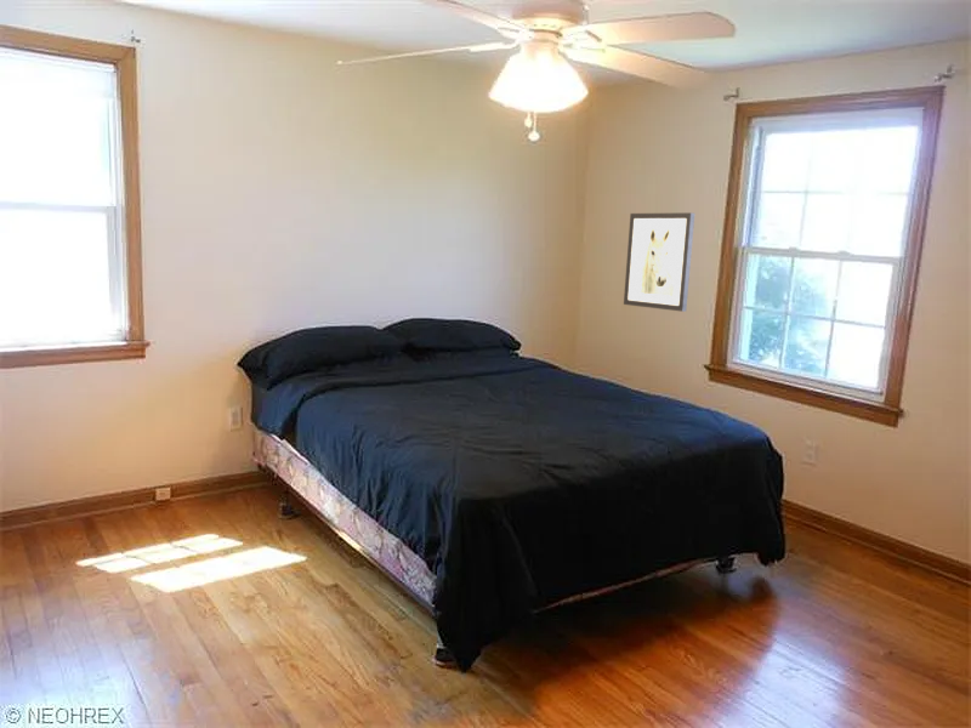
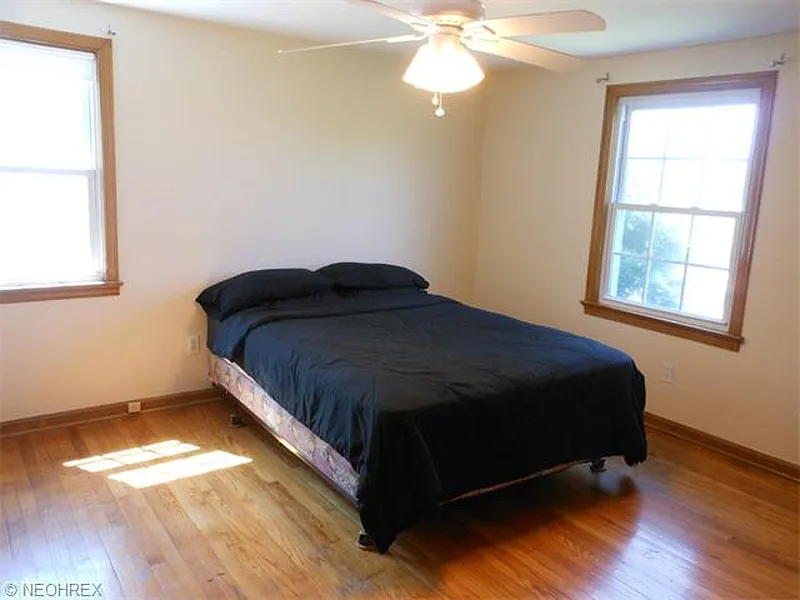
- wall art [623,211,695,313]
